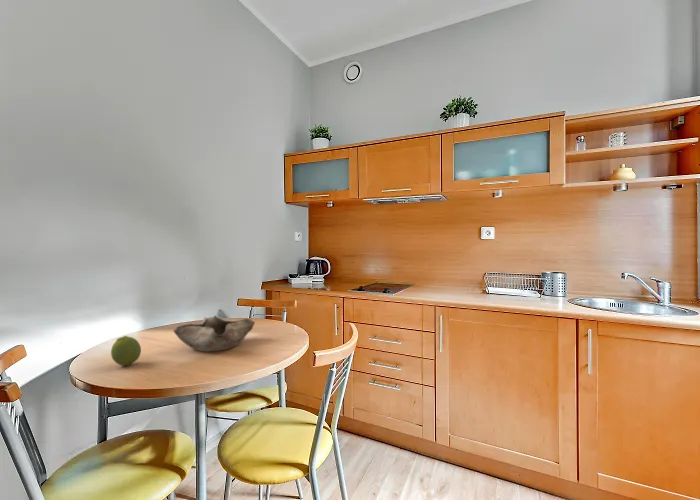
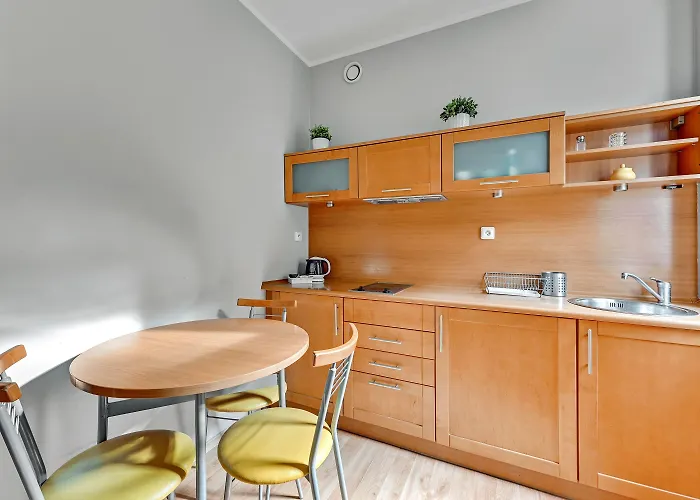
- fruit [110,335,142,366]
- bowl [173,314,256,352]
